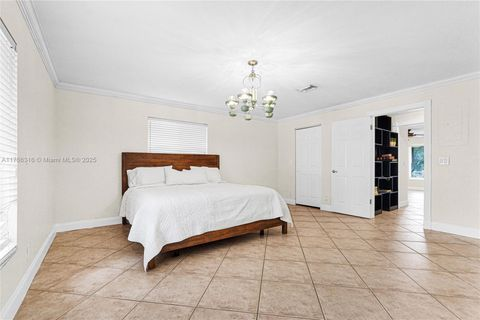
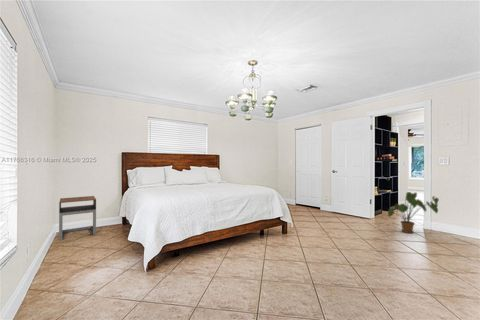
+ house plant [387,191,440,234]
+ nightstand [58,195,97,241]
